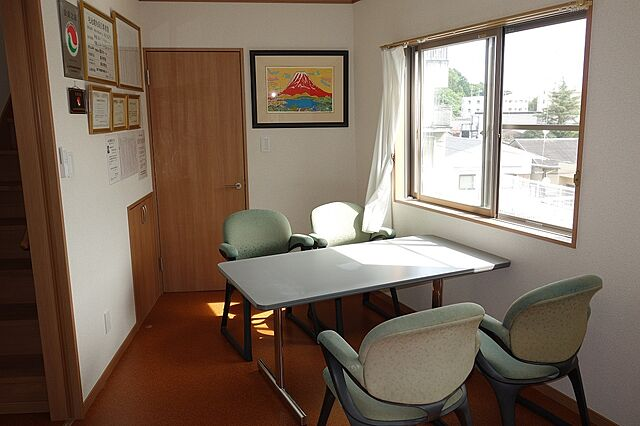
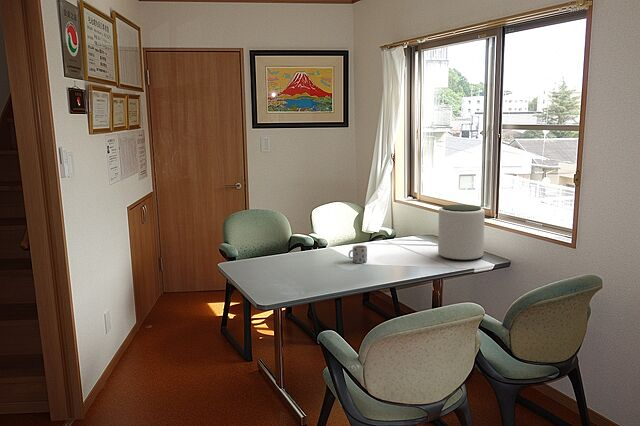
+ plant pot [437,204,486,261]
+ mug [347,244,368,264]
